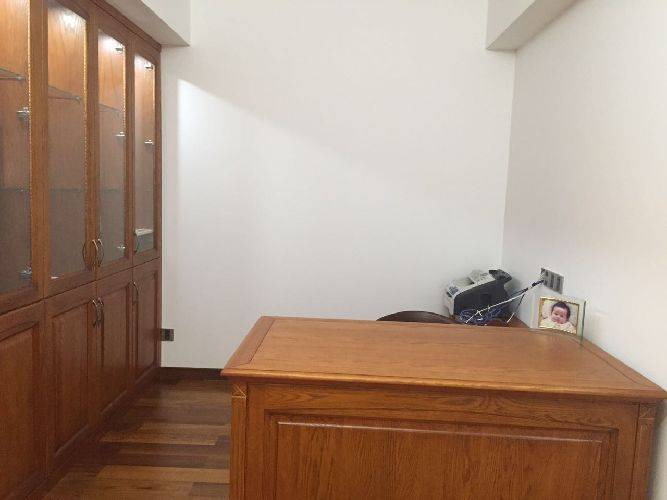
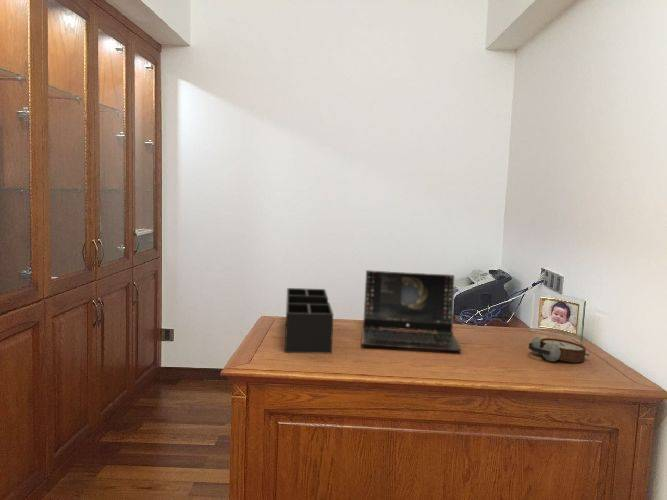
+ desk organizer [284,287,334,354]
+ laptop computer [360,269,462,352]
+ alarm clock [528,336,591,363]
